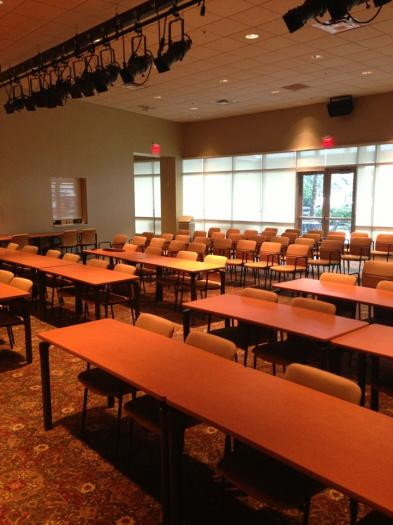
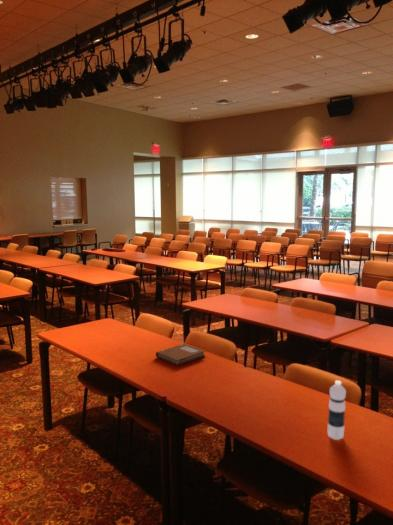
+ notebook [155,343,207,367]
+ water bottle [327,379,347,441]
